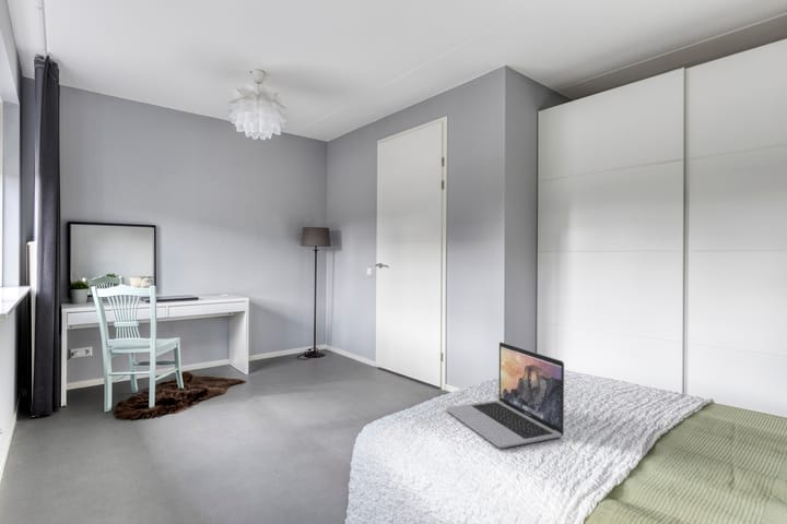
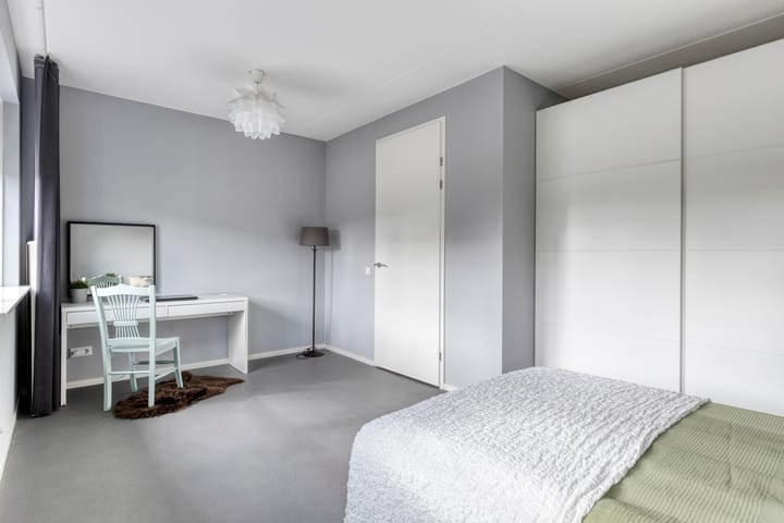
- laptop [445,341,565,449]
